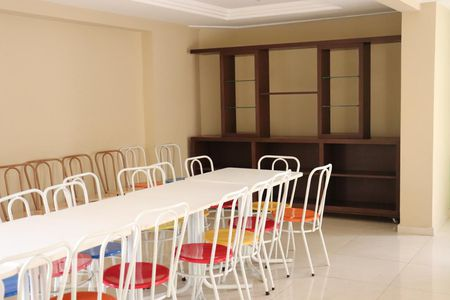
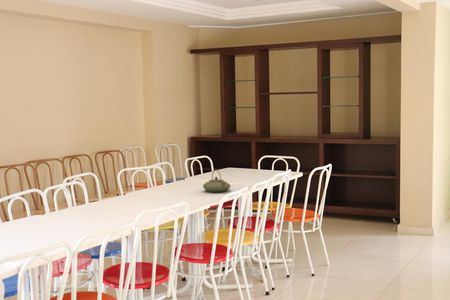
+ teapot [202,168,231,193]
